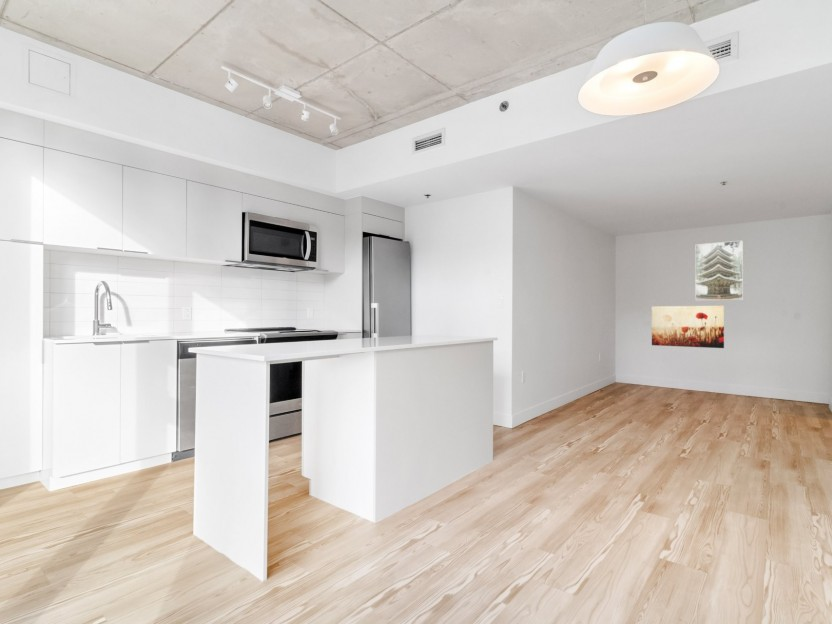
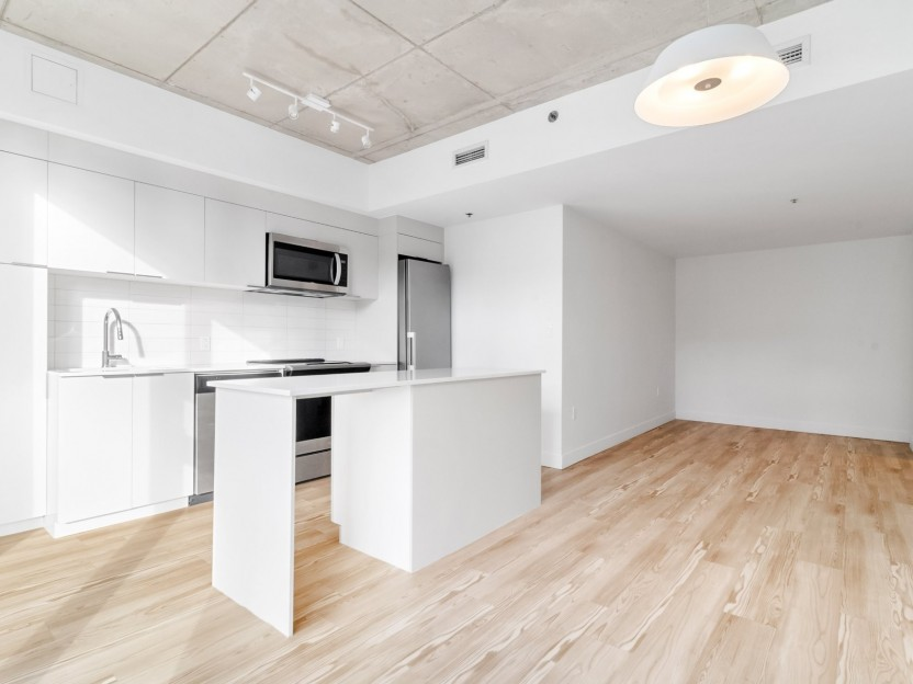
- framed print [694,240,744,301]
- wall art [651,305,725,349]
